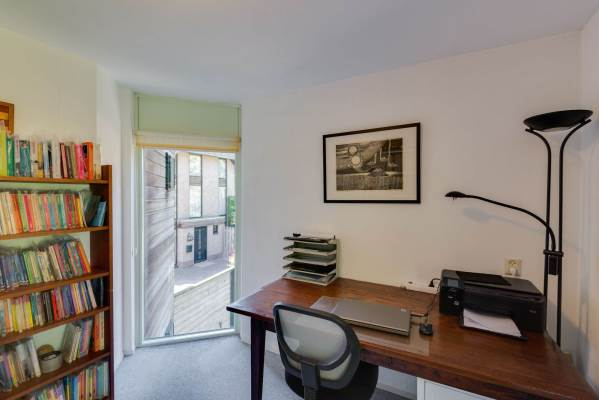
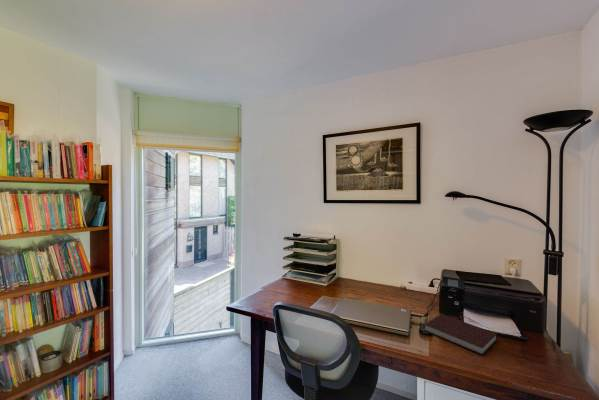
+ notebook [423,313,498,356]
